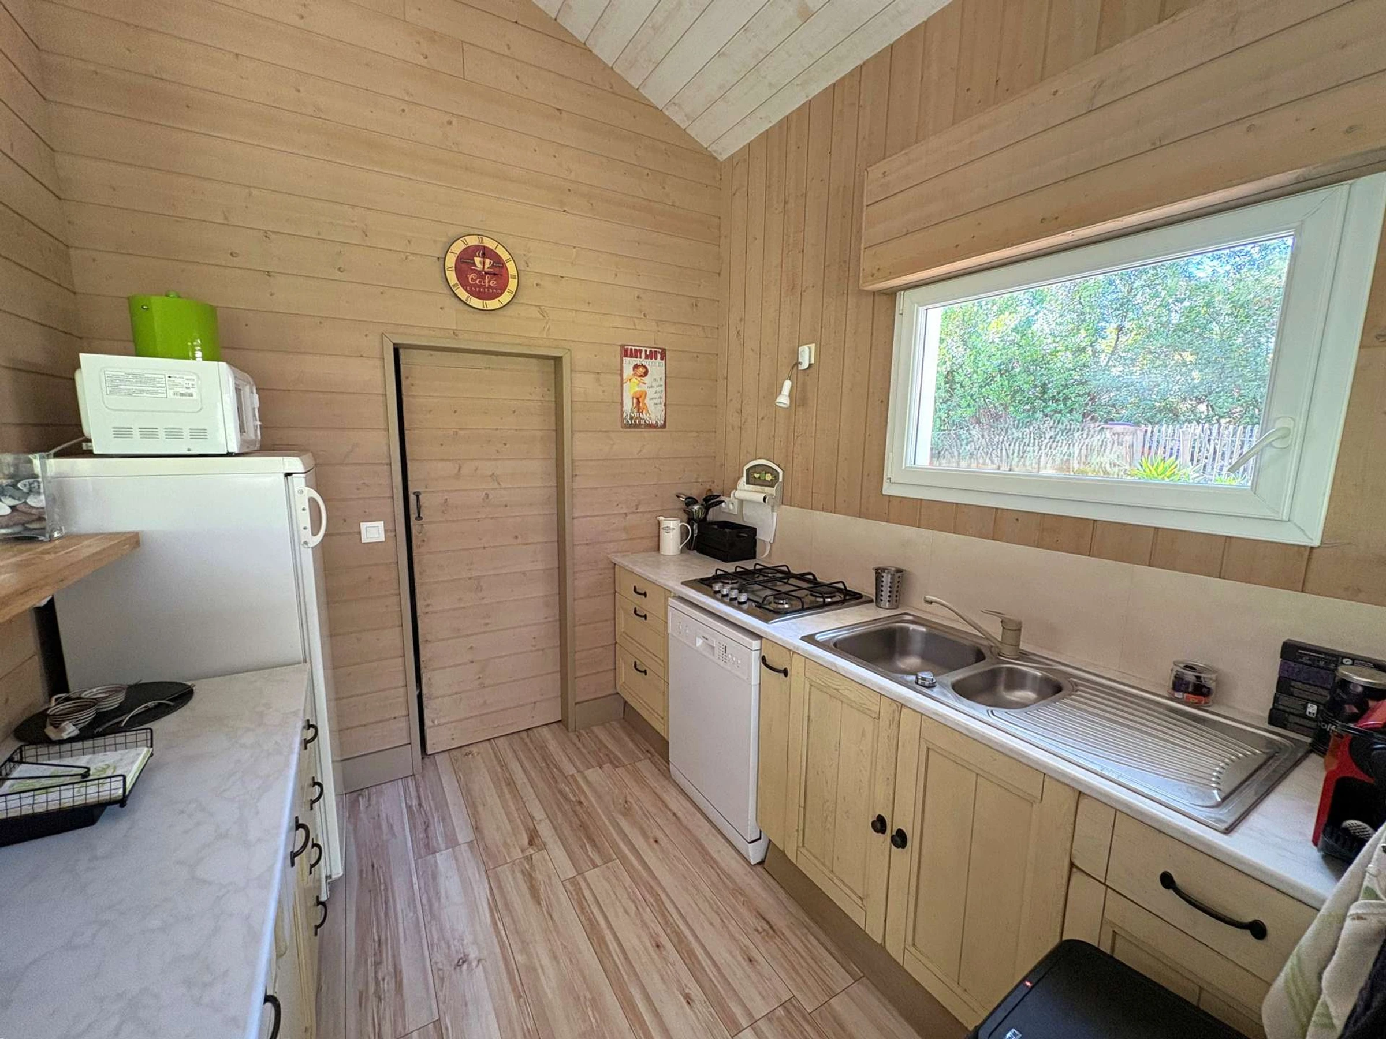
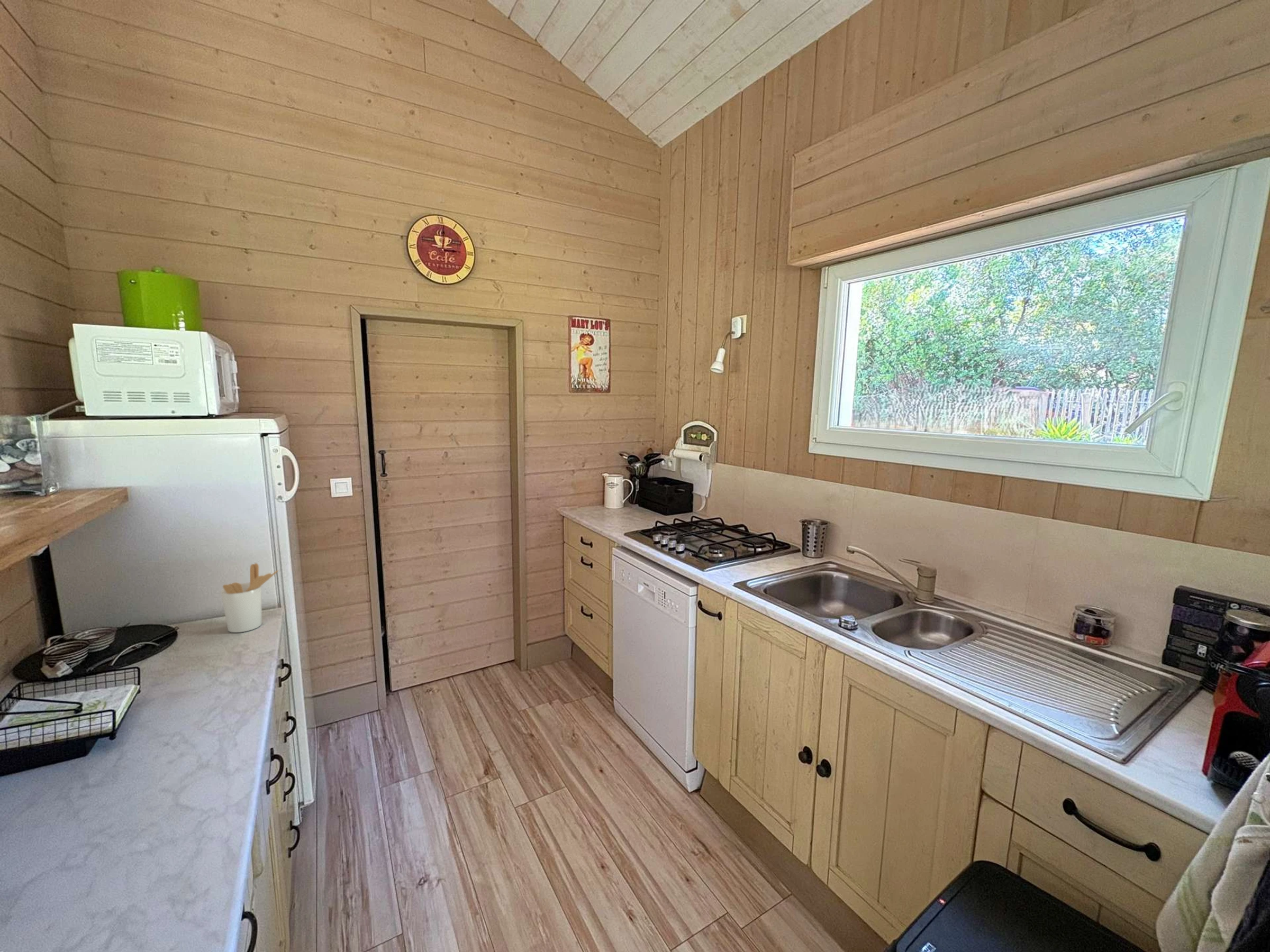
+ utensil holder [220,563,279,633]
